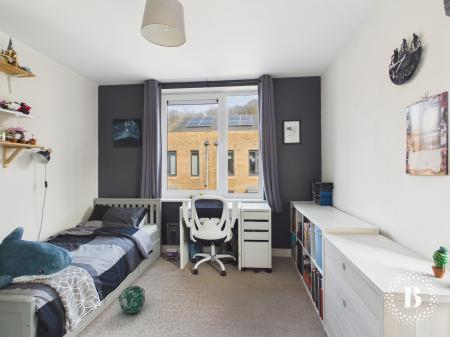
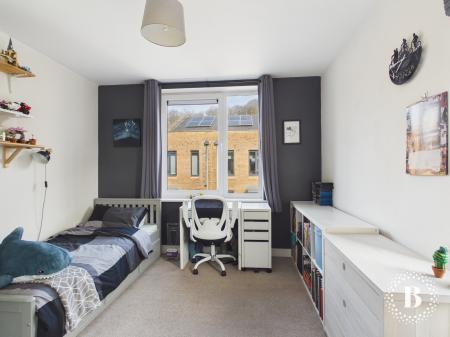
- ball [117,285,146,315]
